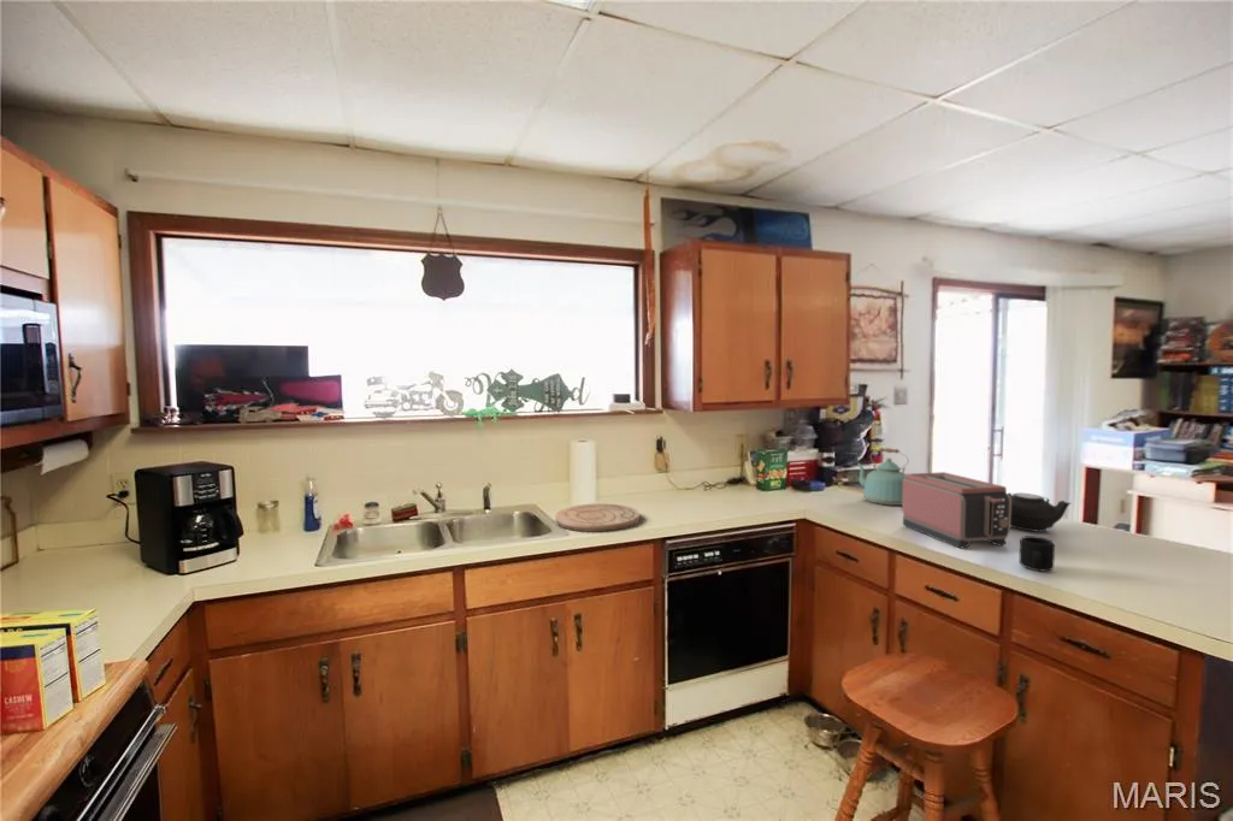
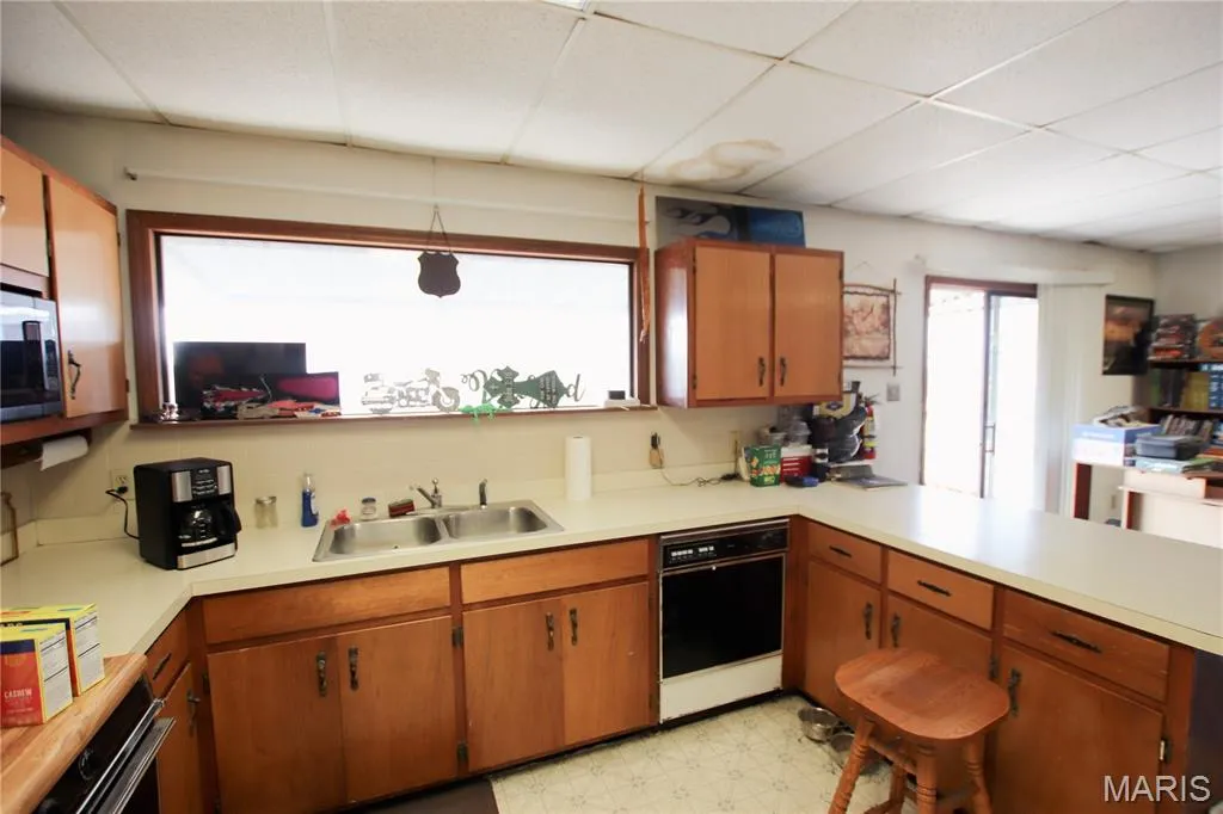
- teapot [1008,491,1072,533]
- toaster [901,471,1011,549]
- kettle [856,447,909,507]
- cutting board [555,503,641,533]
- mug [1017,534,1056,572]
